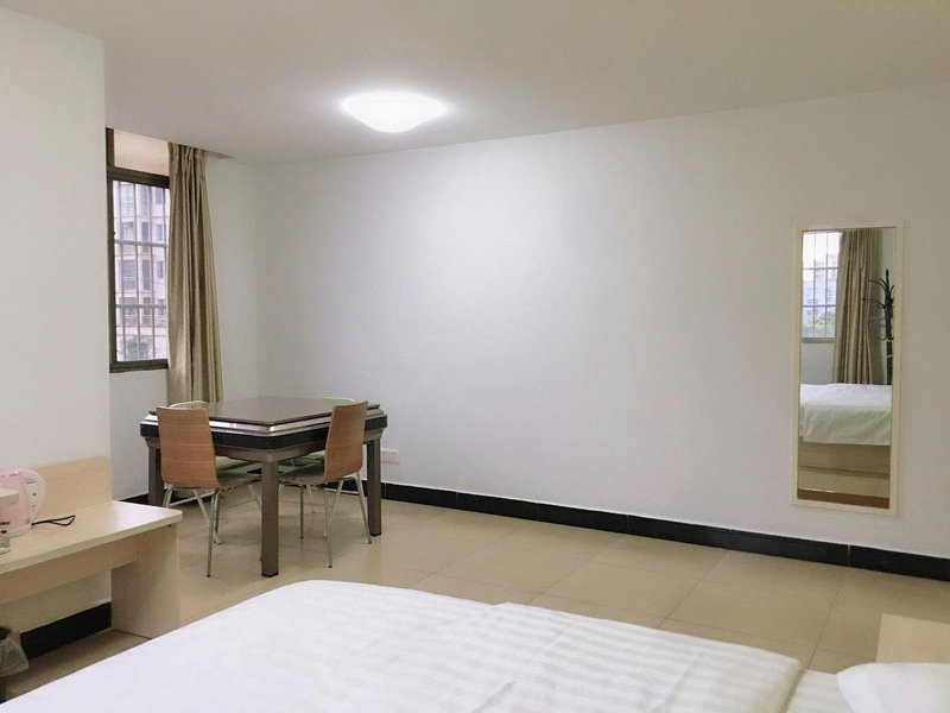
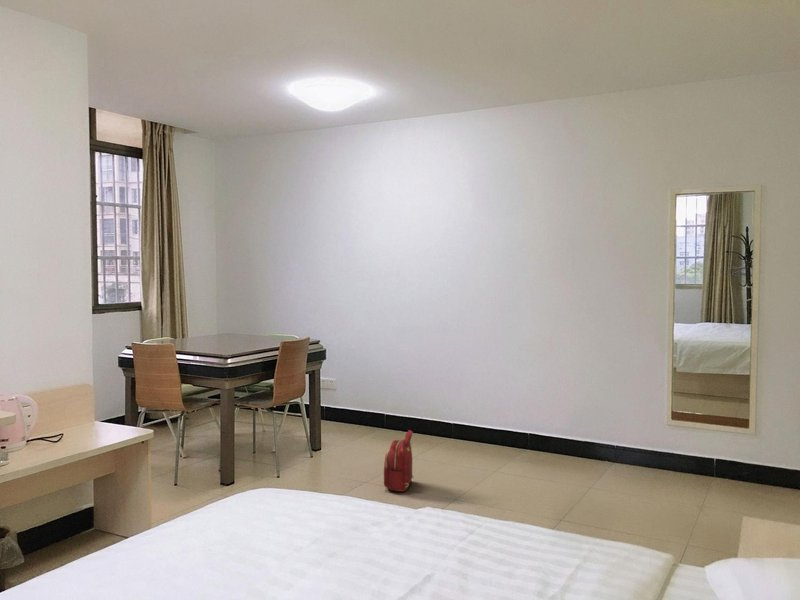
+ backpack [383,429,415,493]
